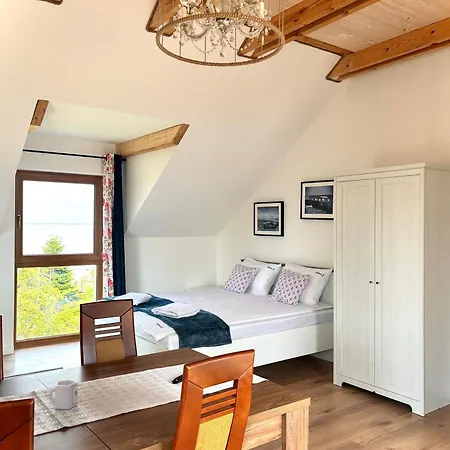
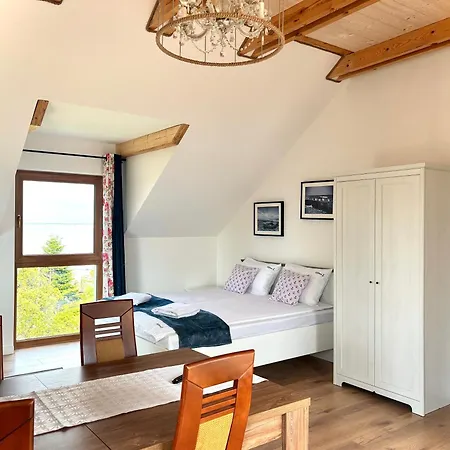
- cup [48,378,79,410]
